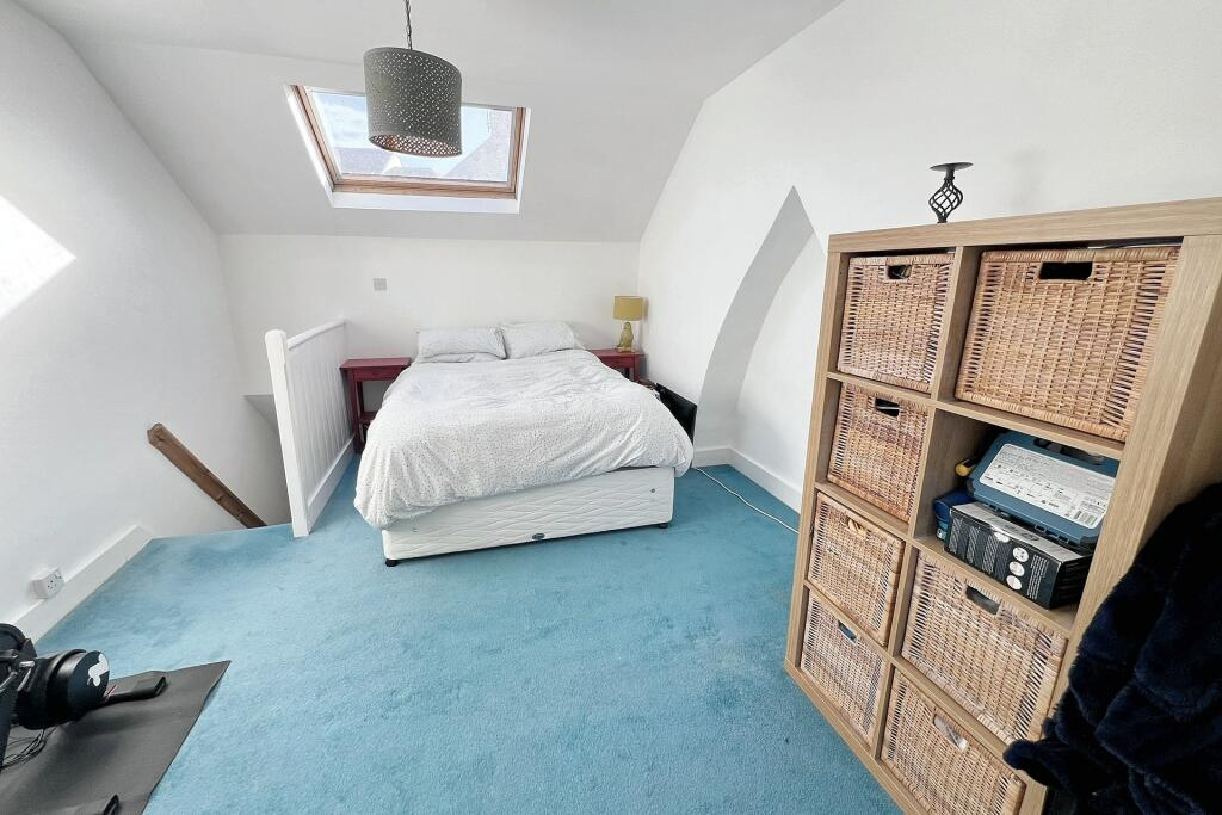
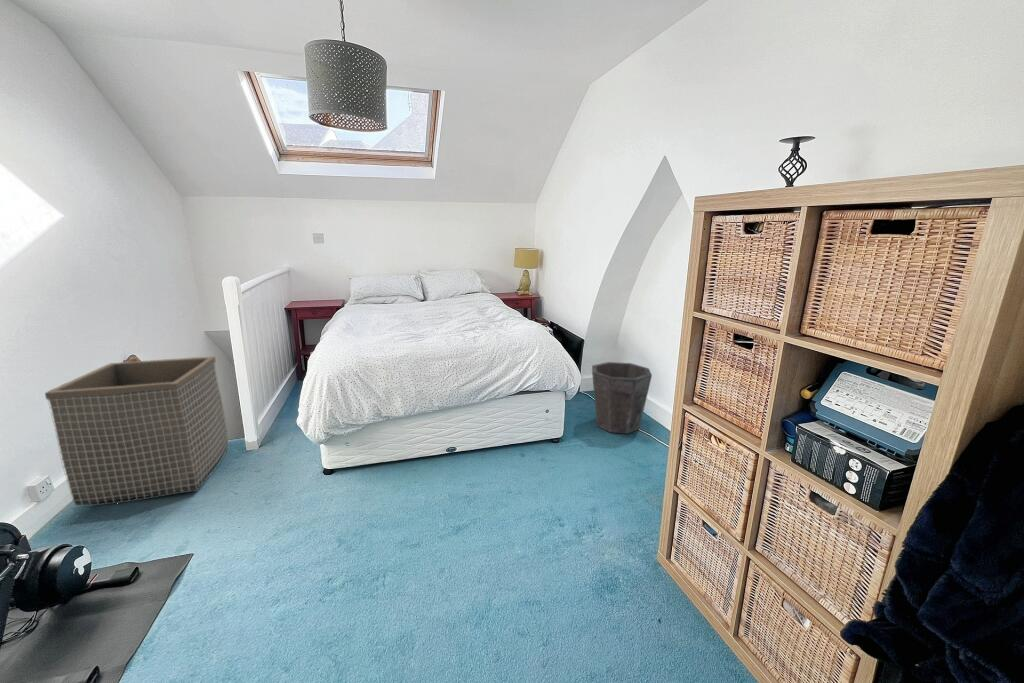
+ waste bin [591,361,653,435]
+ laundry basket [44,356,230,508]
